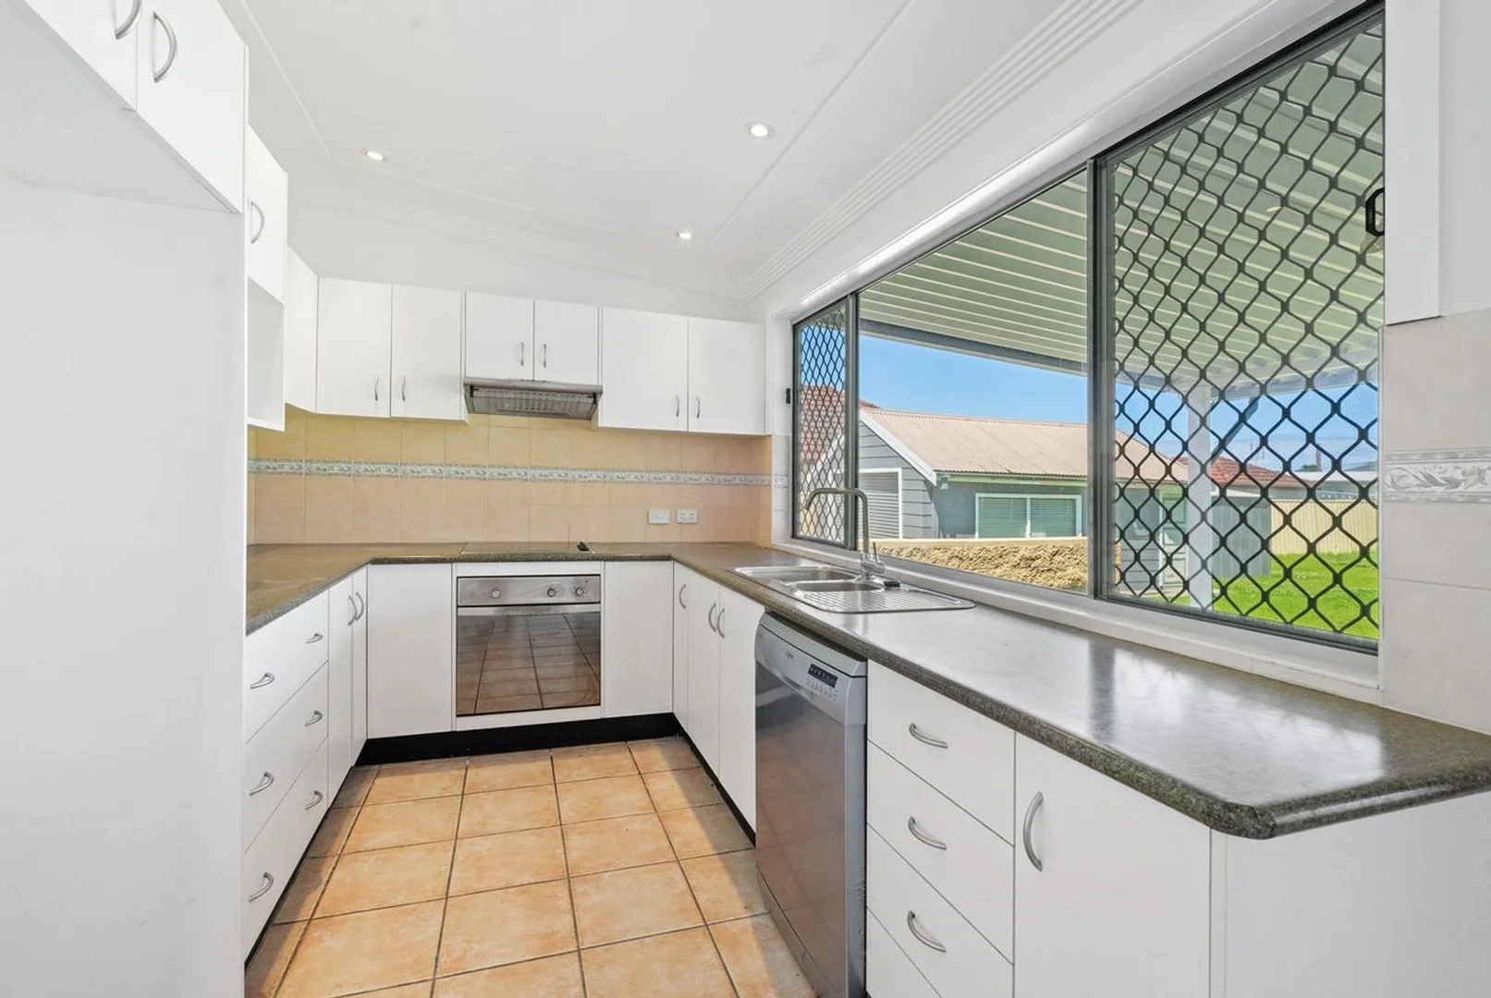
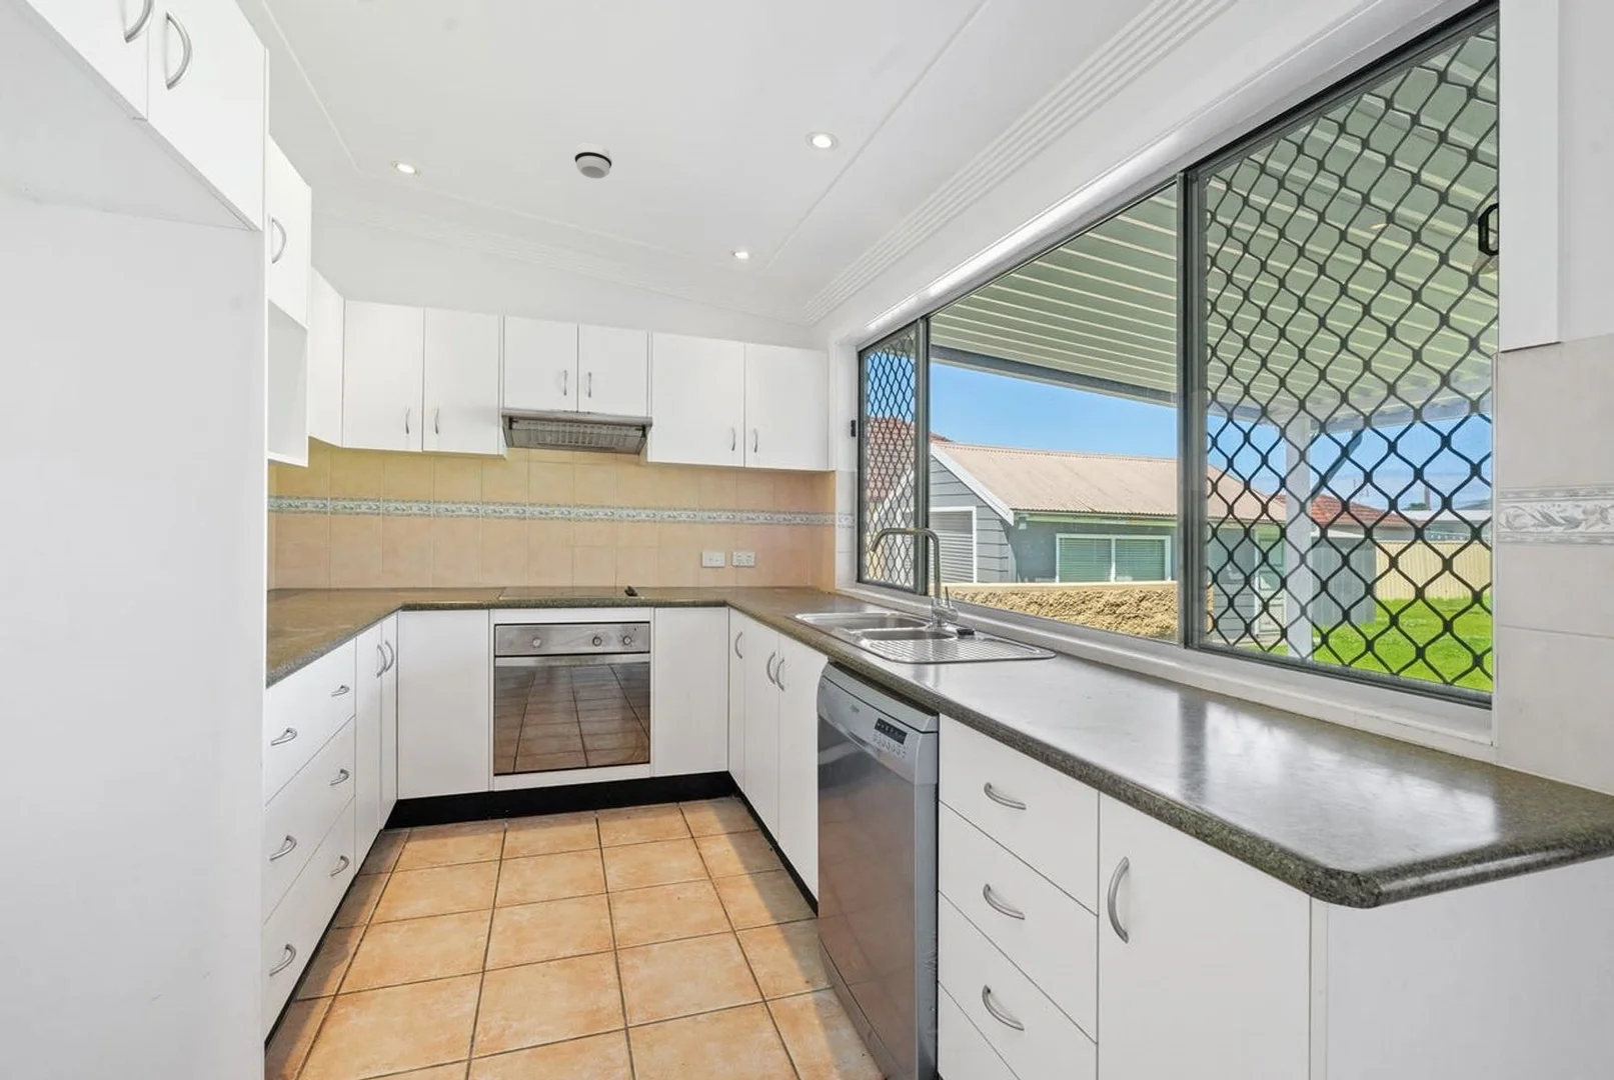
+ smoke detector [573,142,613,180]
